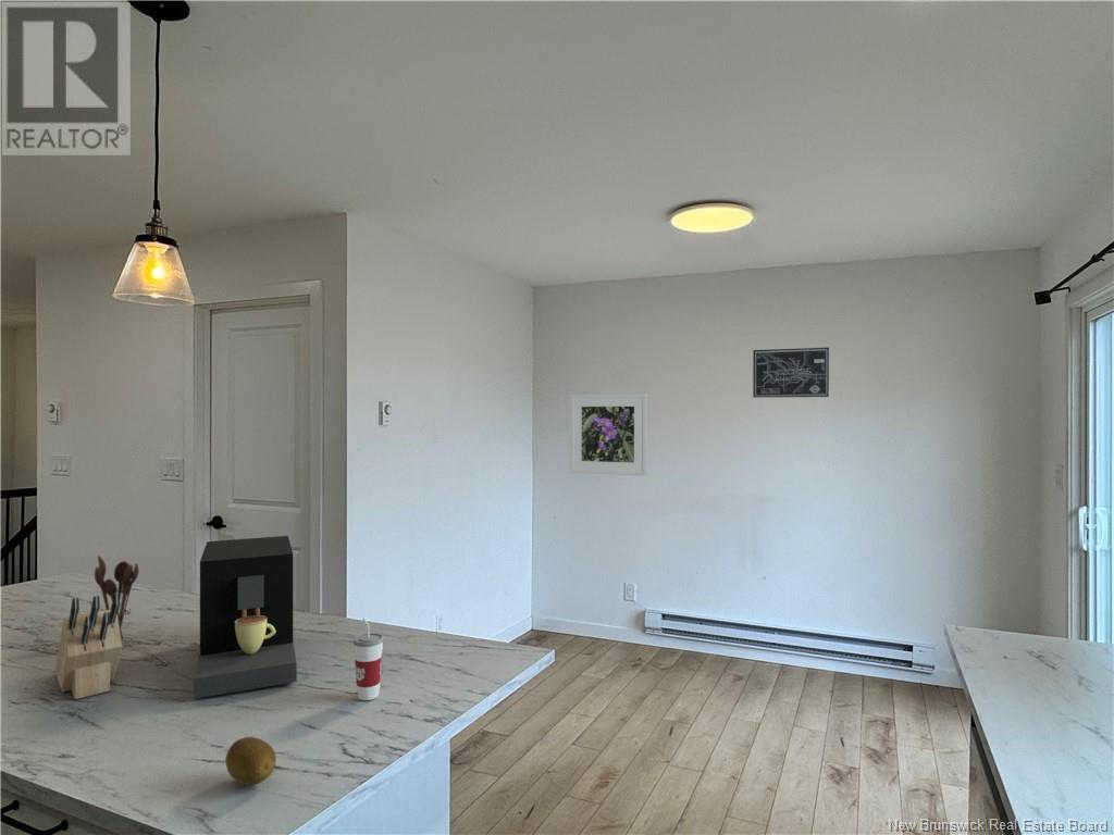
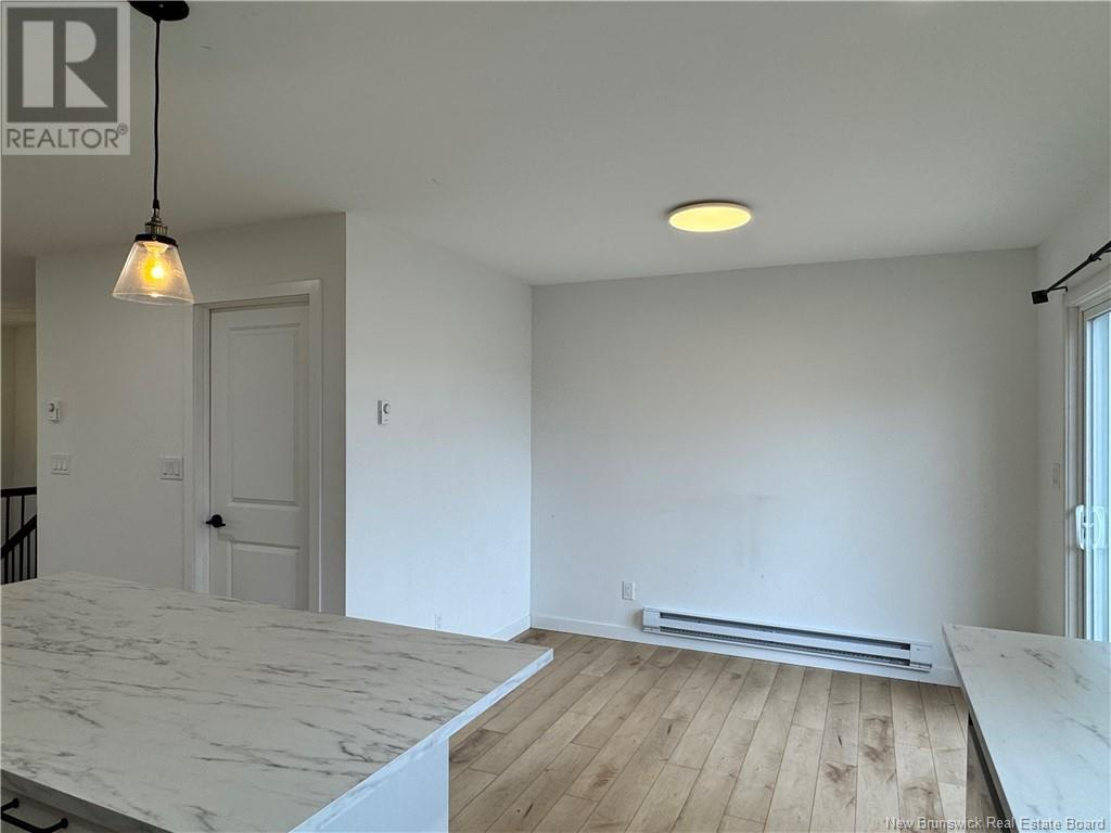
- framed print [569,392,648,477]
- wall art [752,347,830,399]
- coffee maker [193,535,298,699]
- cup [352,616,384,701]
- fruit [224,736,277,786]
- utensil holder [94,554,140,640]
- knife block [54,593,123,700]
